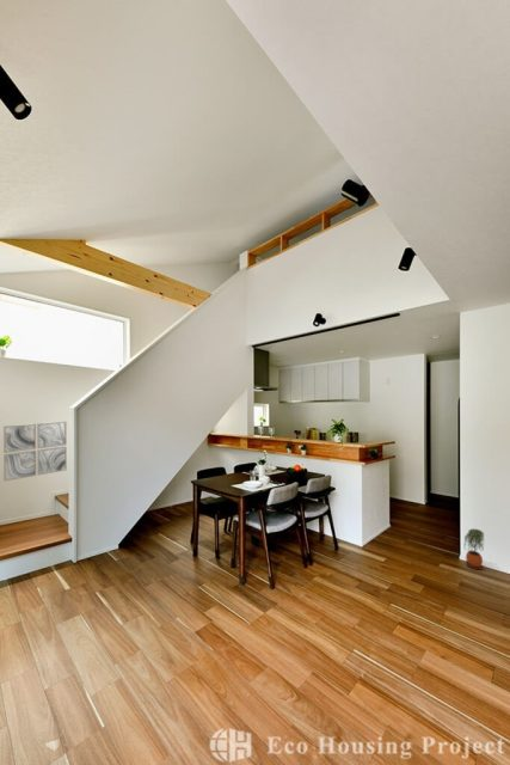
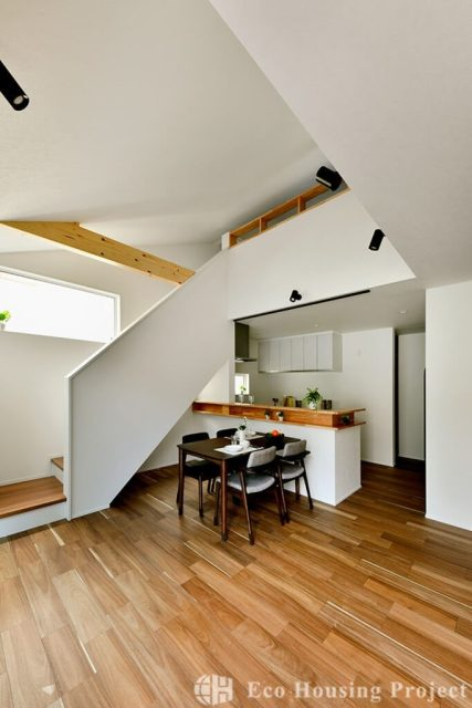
- wall art [2,420,68,482]
- potted plant [463,527,485,570]
